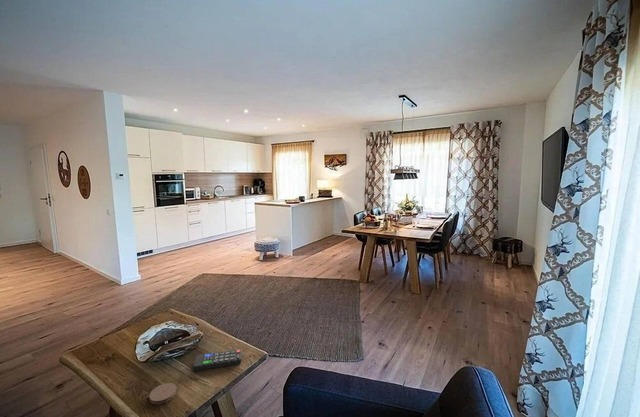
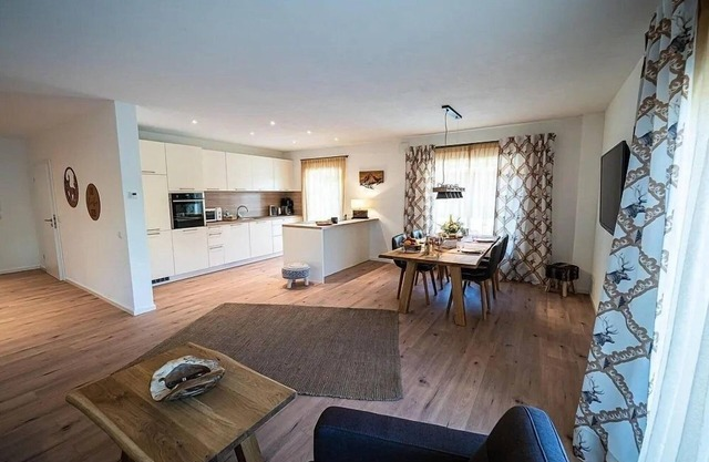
- remote control [192,348,243,372]
- coaster [148,382,178,405]
